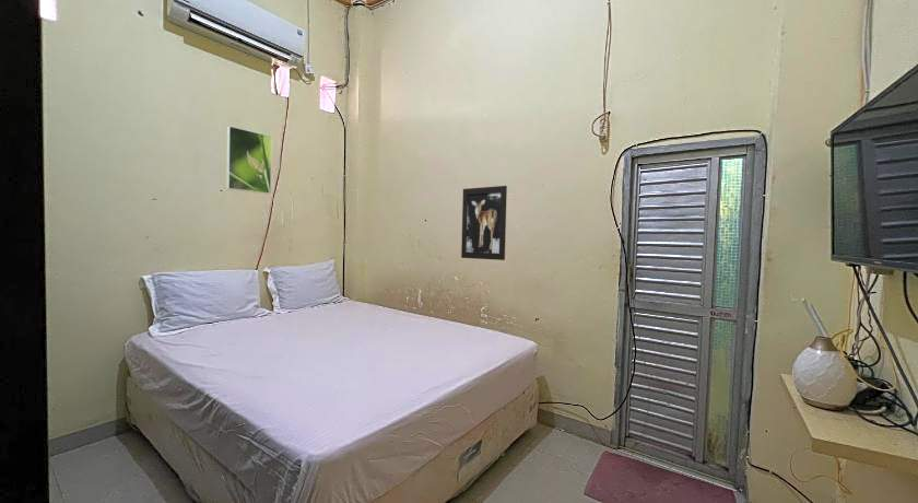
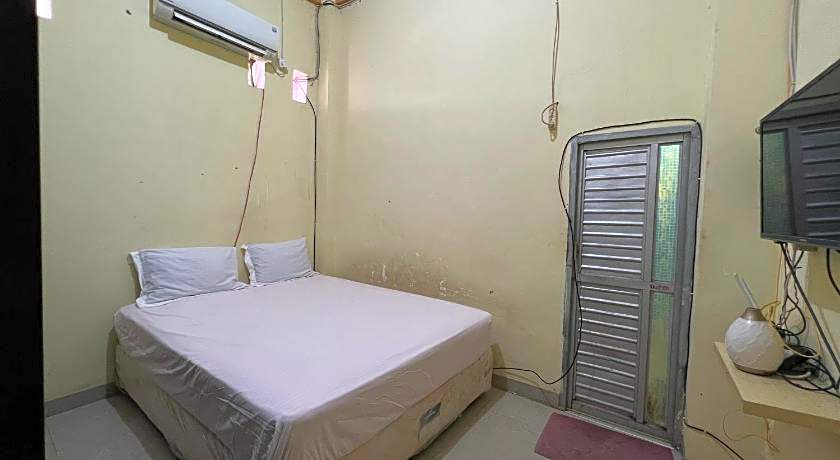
- wall art [460,185,508,261]
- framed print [225,125,273,195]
